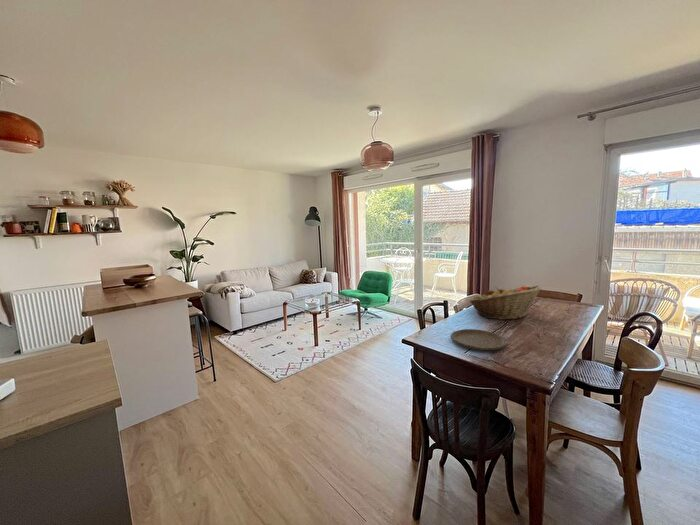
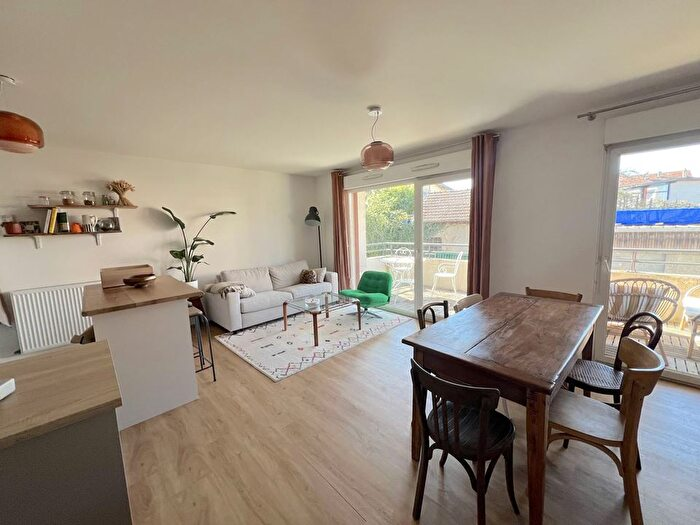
- fruit basket [468,284,543,320]
- plate [450,328,508,351]
